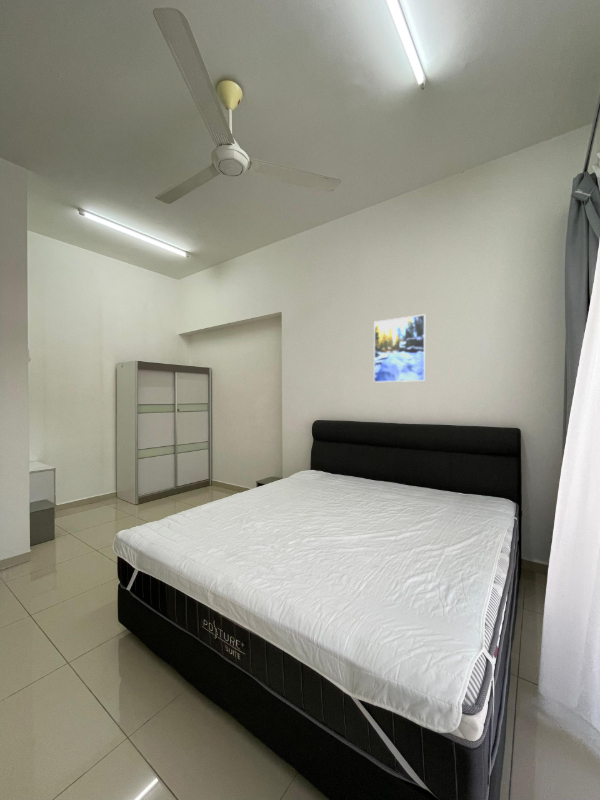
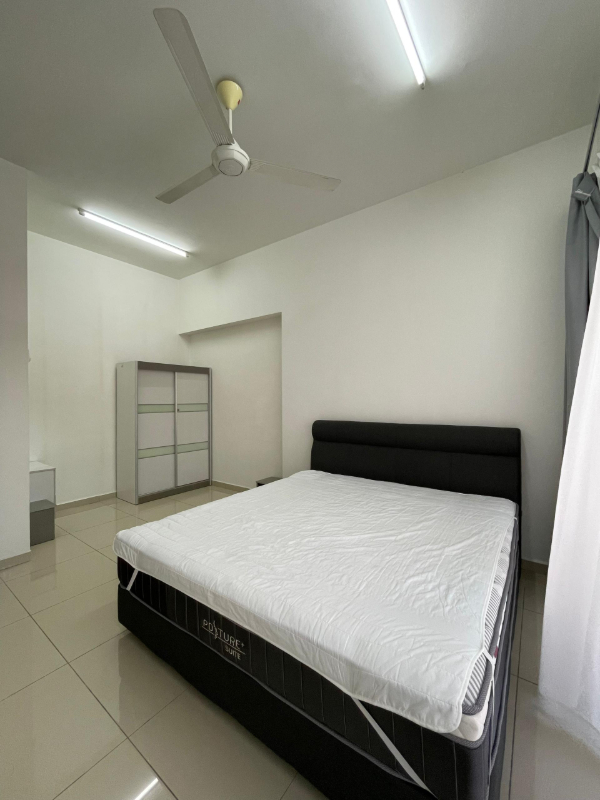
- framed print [373,313,427,383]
